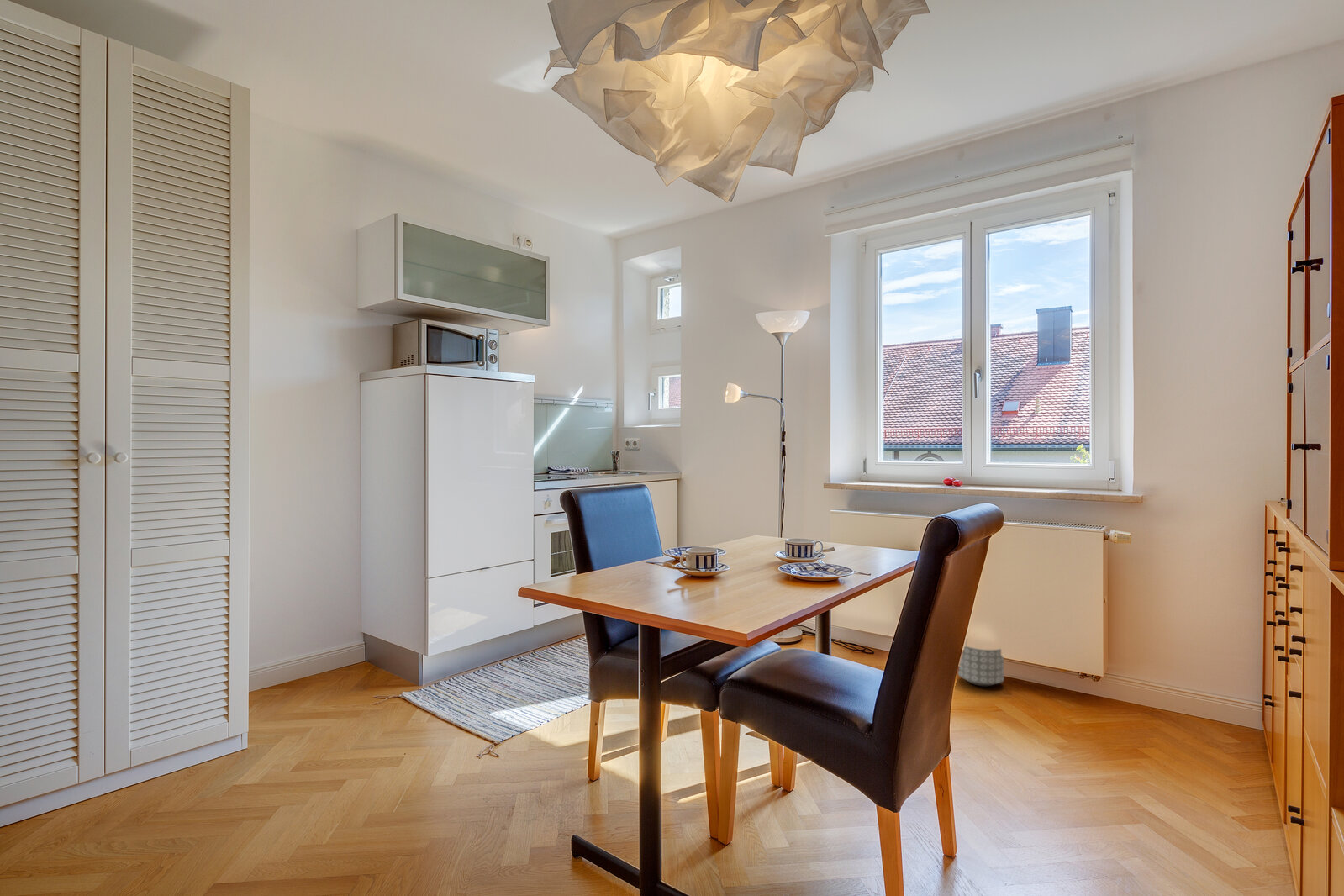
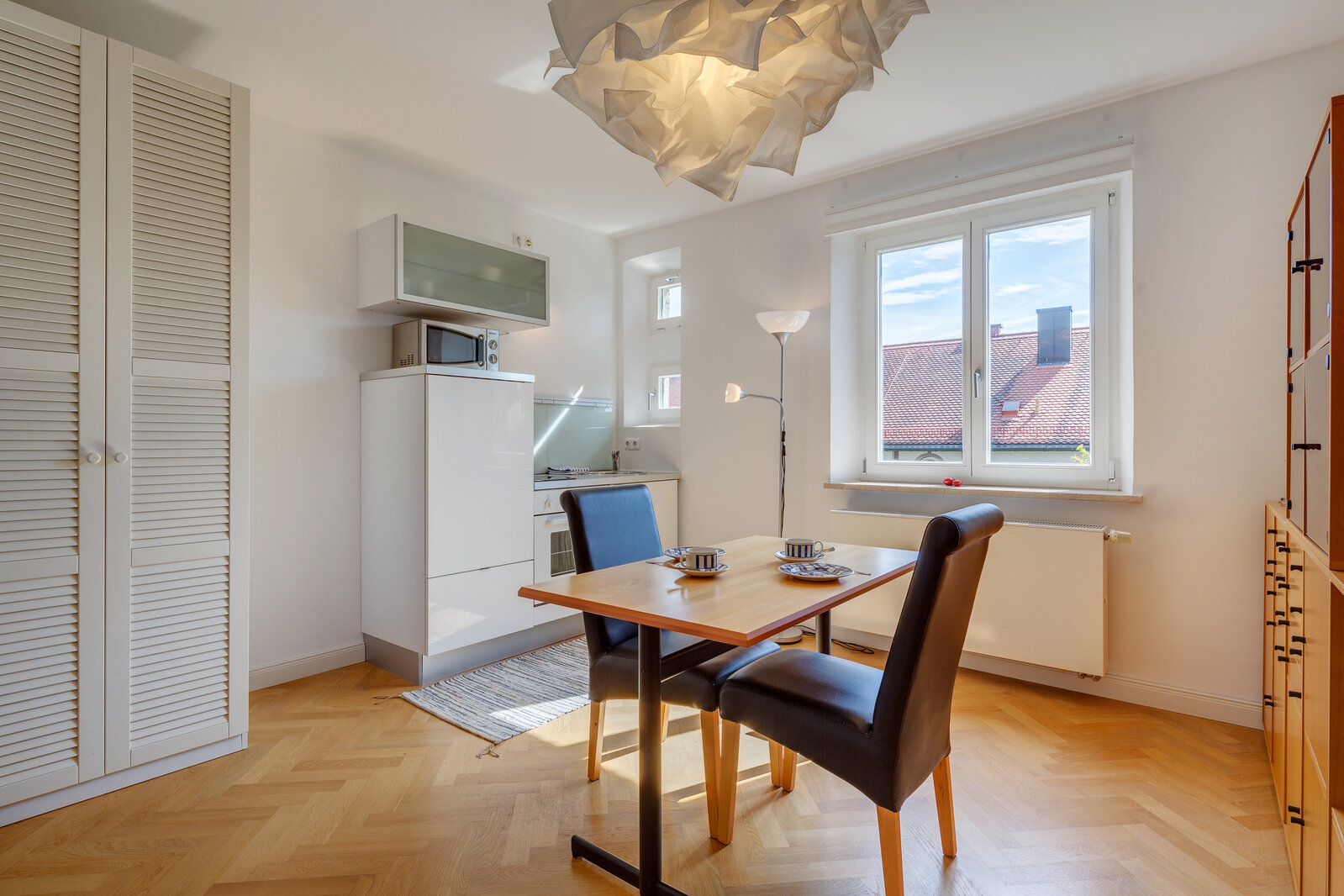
- planter [957,637,1004,687]
